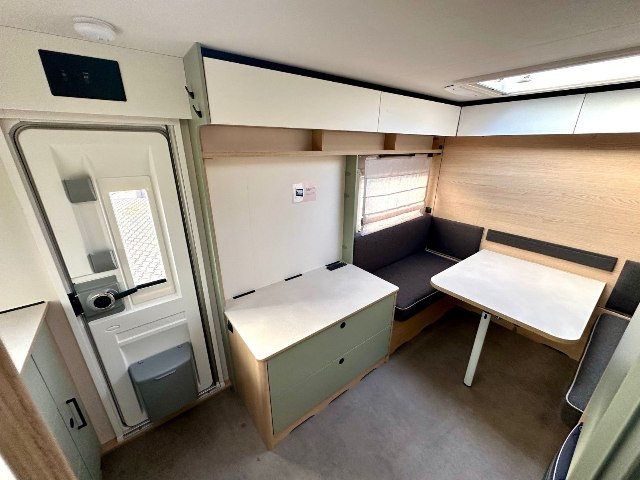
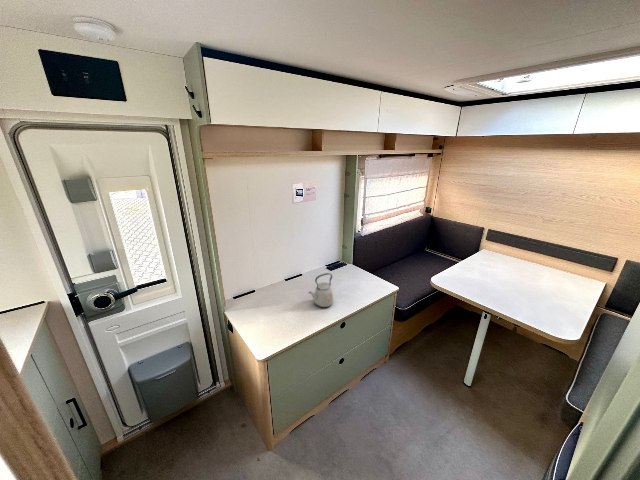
+ kettle [308,272,334,308]
